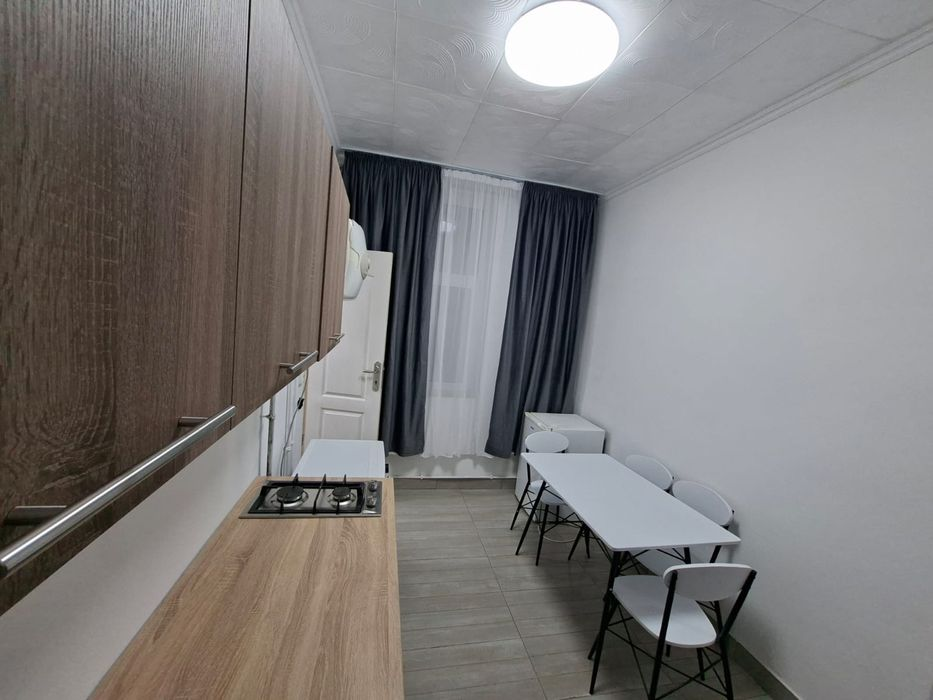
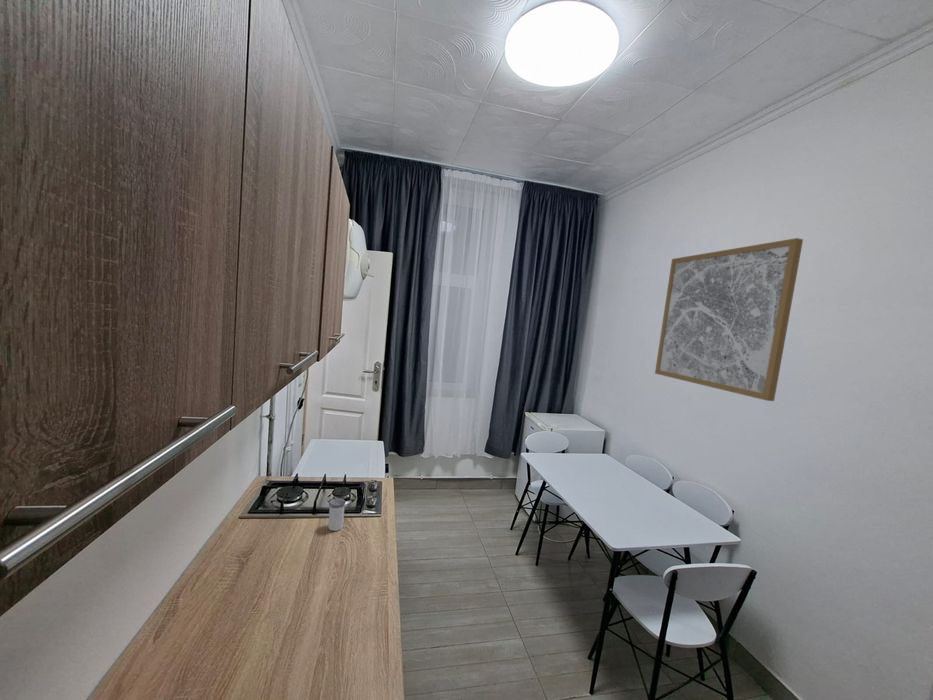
+ wall art [654,237,804,402]
+ salt shaker [327,497,346,532]
